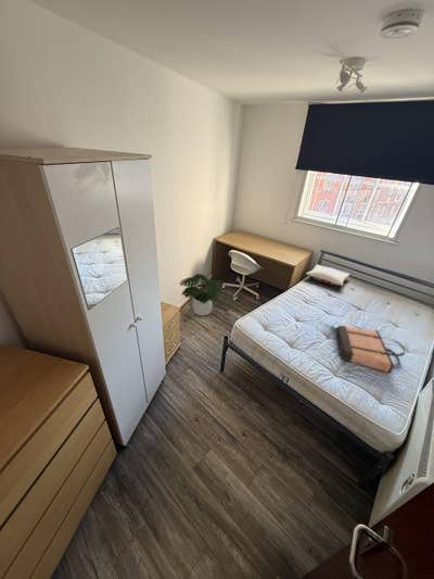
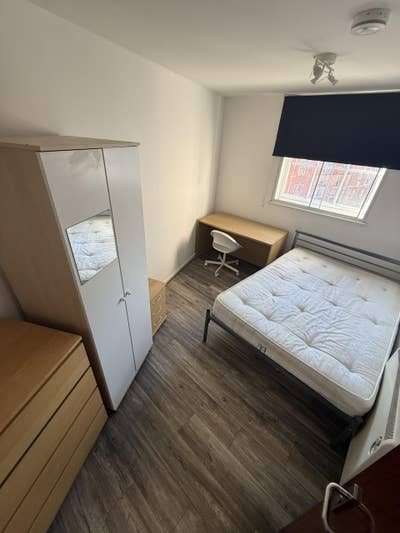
- potted plant [179,273,225,317]
- shopping bag [335,325,406,375]
- pillow [305,264,350,287]
